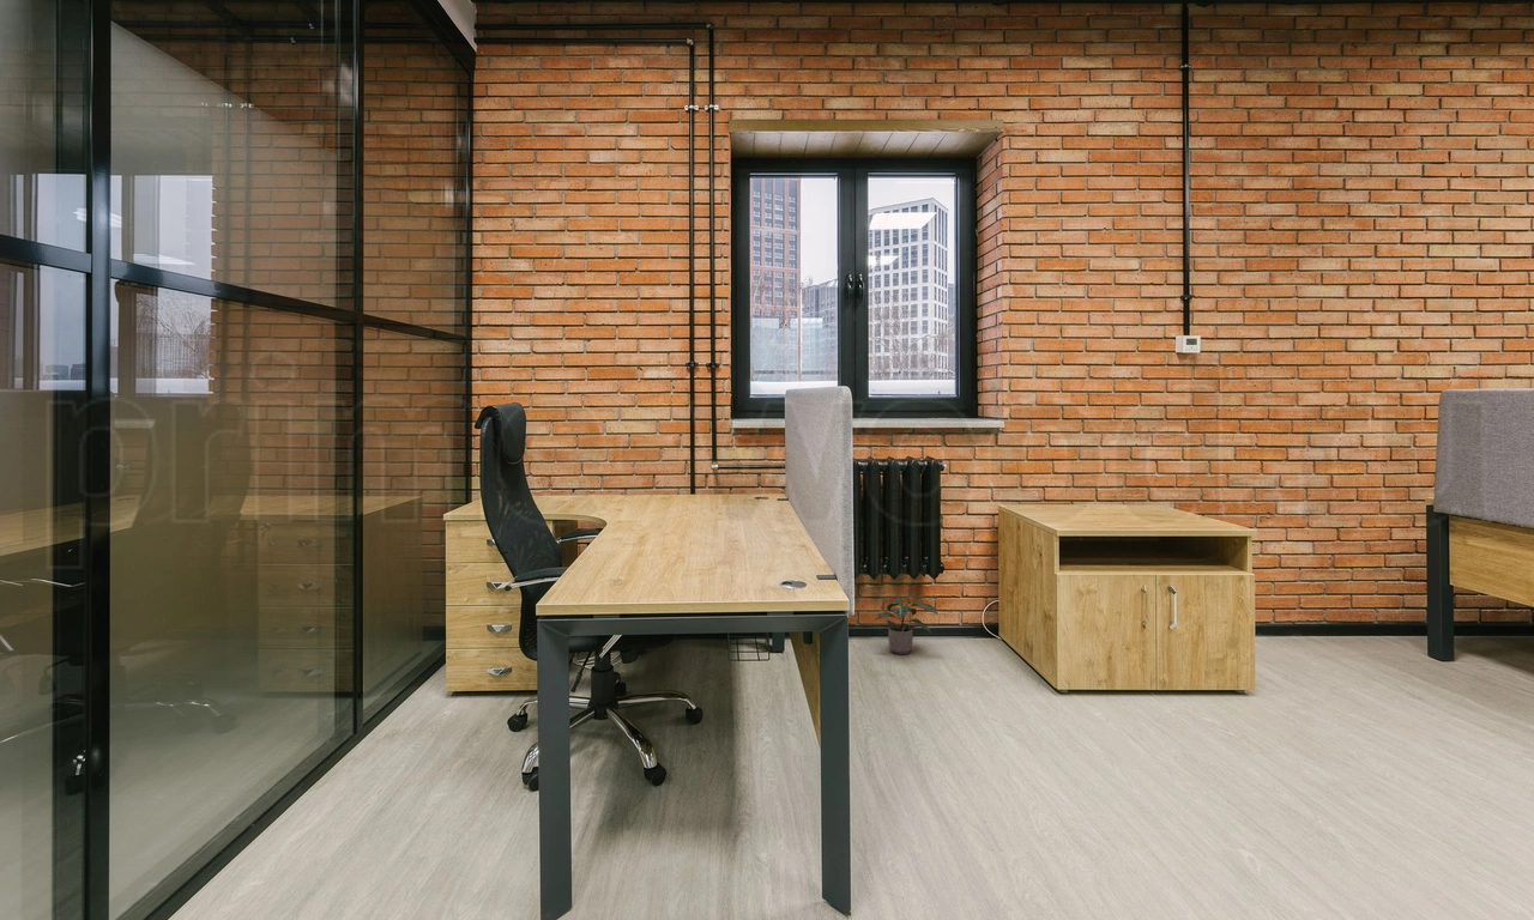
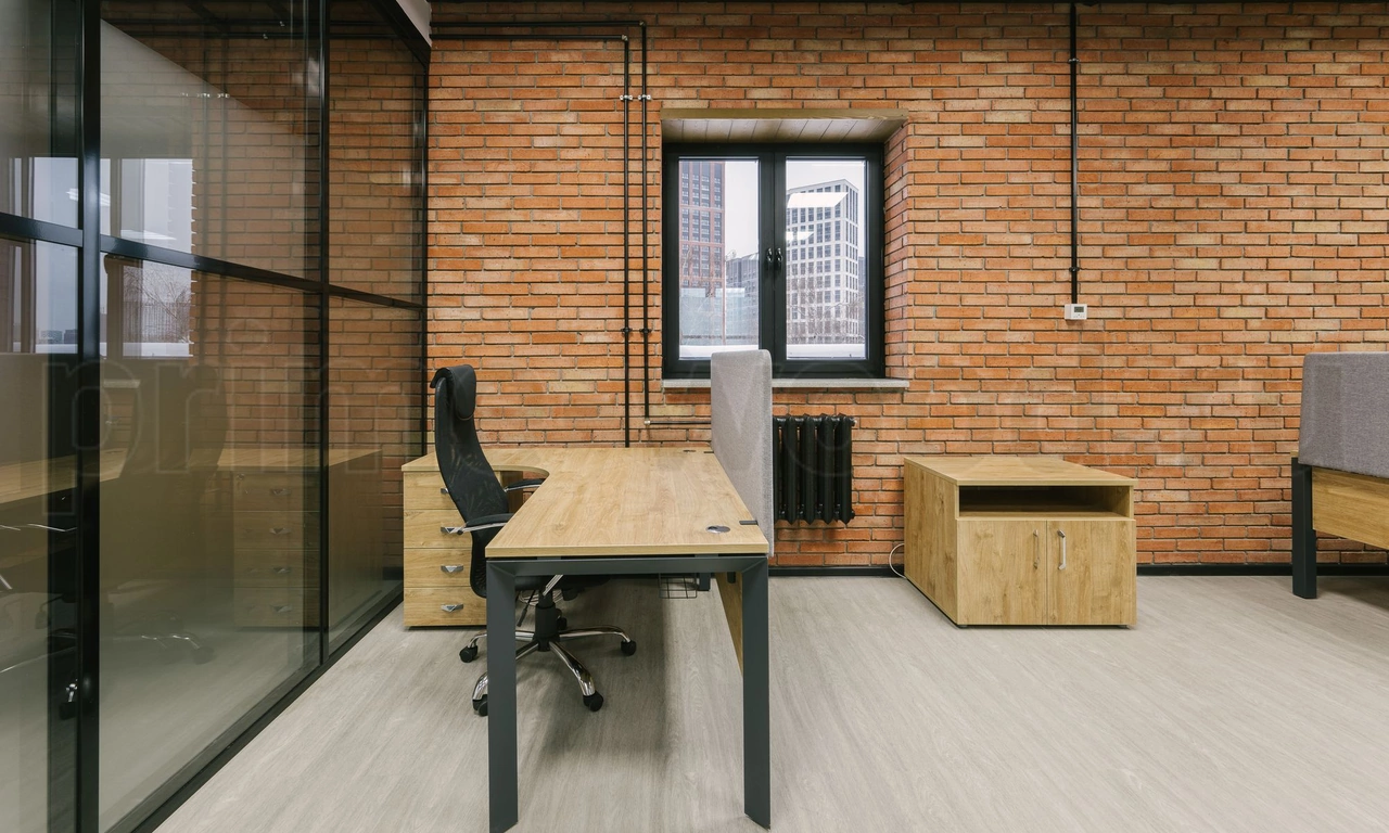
- potted plant [872,597,940,655]
